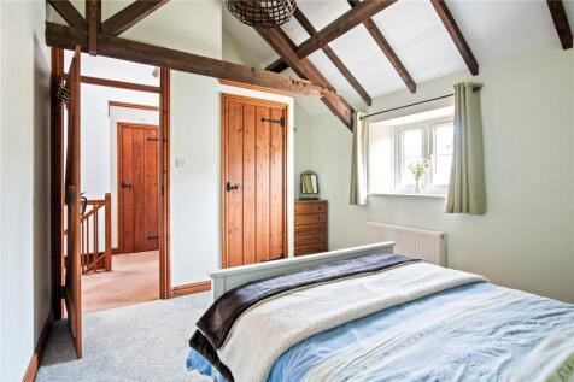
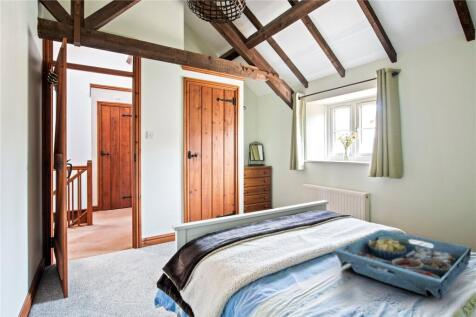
+ serving tray [332,229,472,302]
